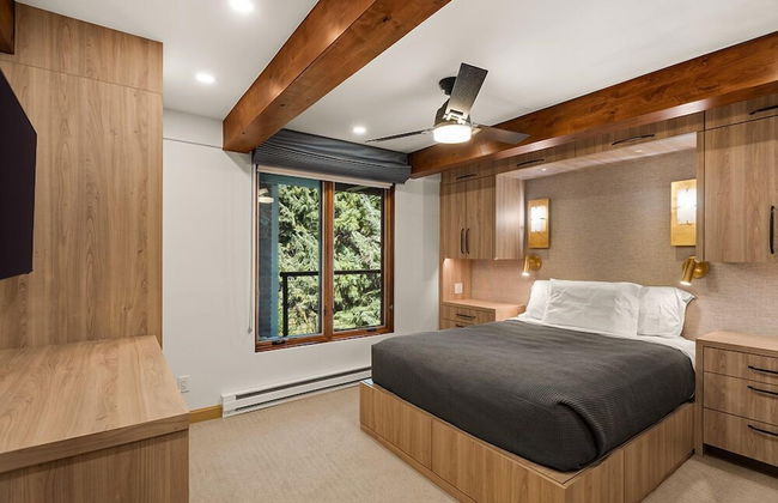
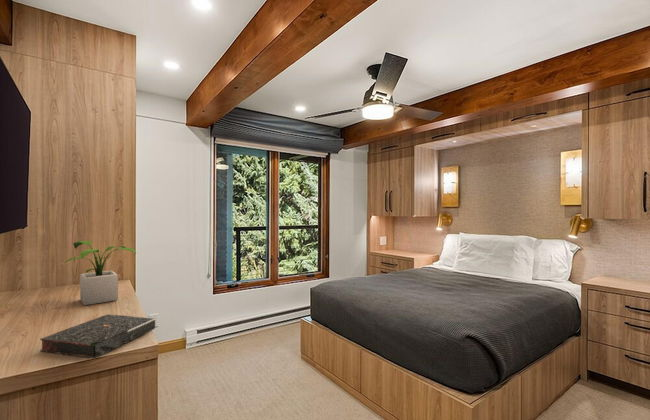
+ book [39,313,156,359]
+ potted plant [63,240,137,306]
